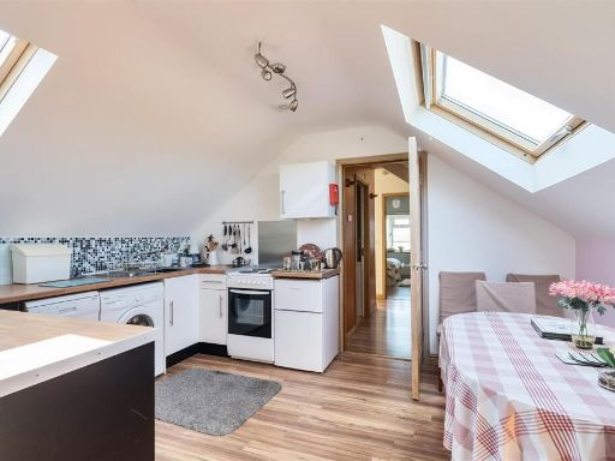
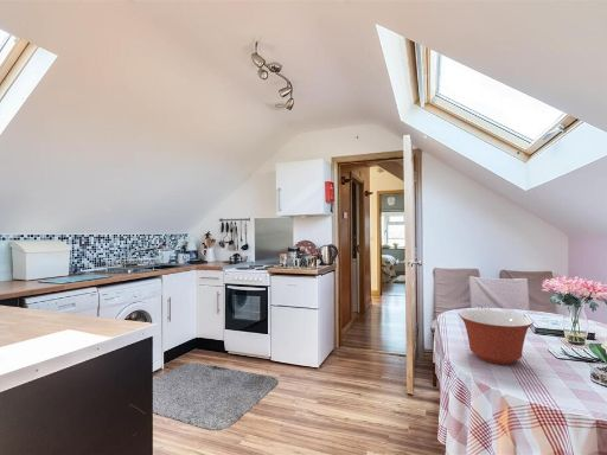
+ mixing bowl [458,308,535,365]
